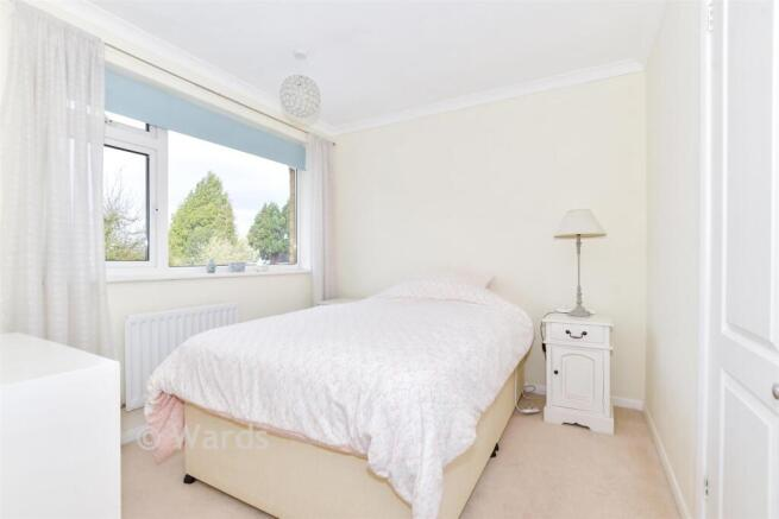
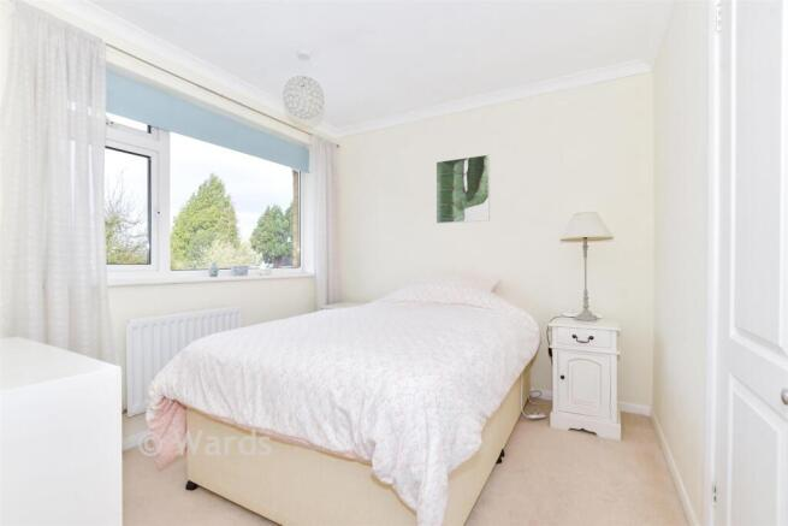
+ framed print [436,153,491,225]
